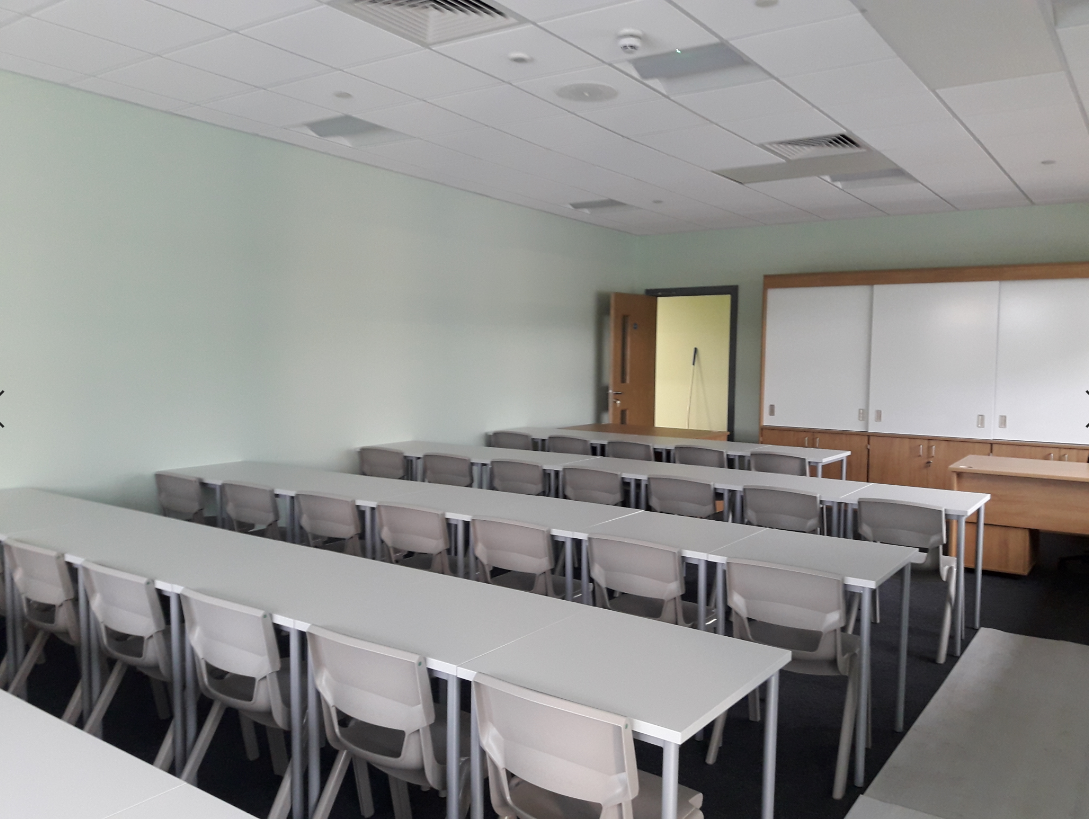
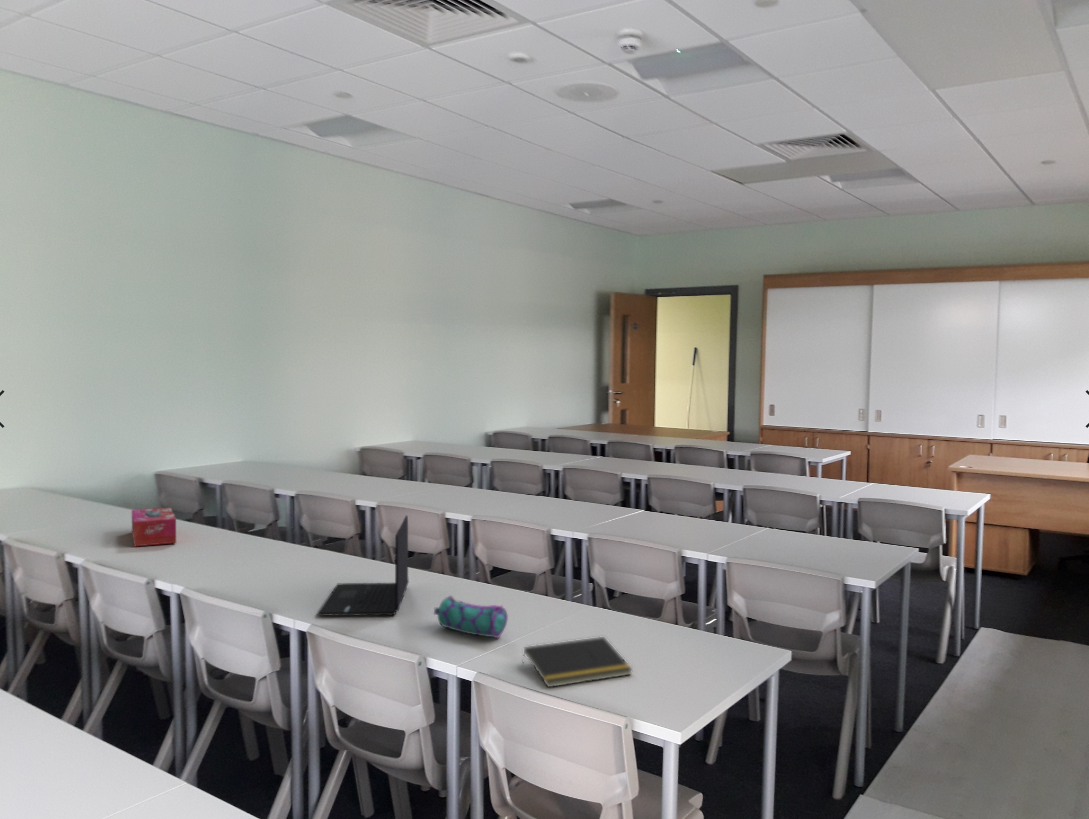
+ pencil case [433,594,509,639]
+ notepad [521,636,634,688]
+ laptop [315,514,410,617]
+ tissue box [131,506,177,547]
